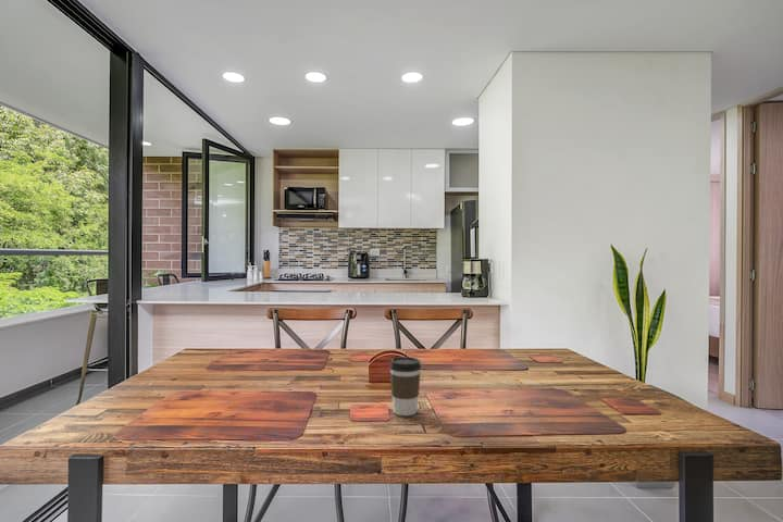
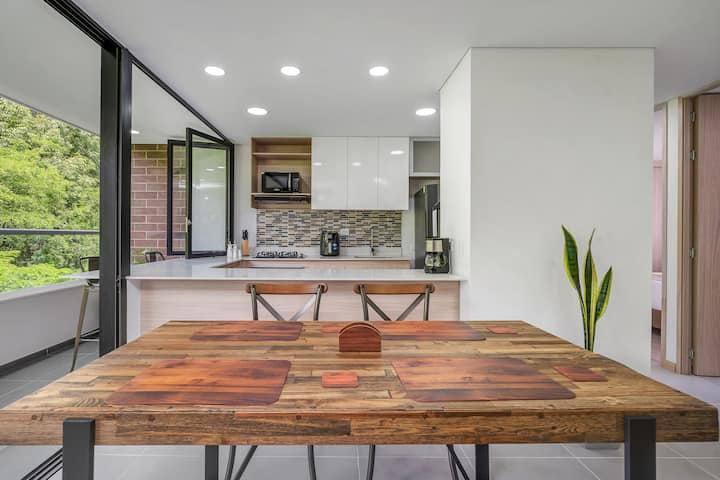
- coffee cup [388,356,422,417]
